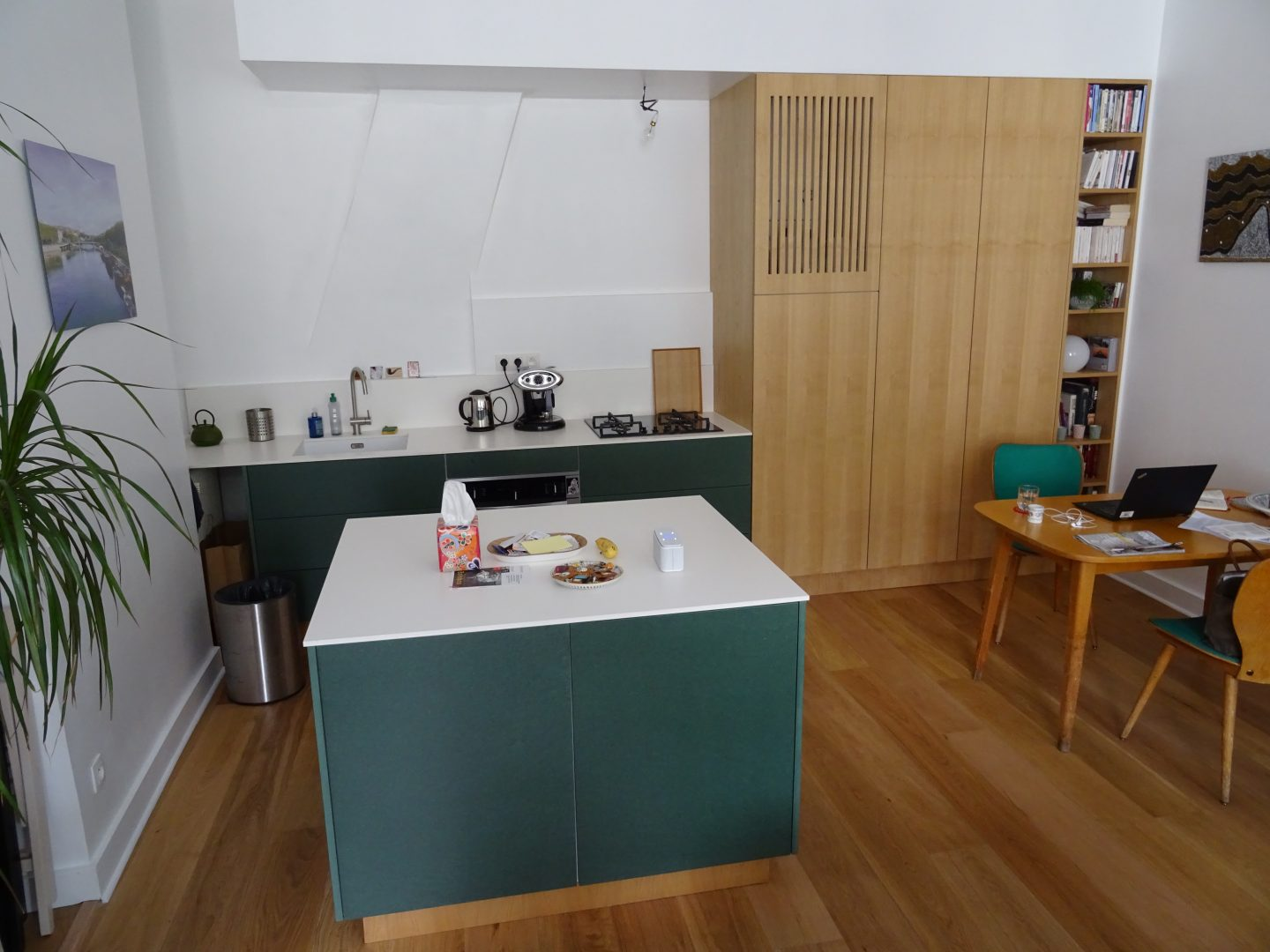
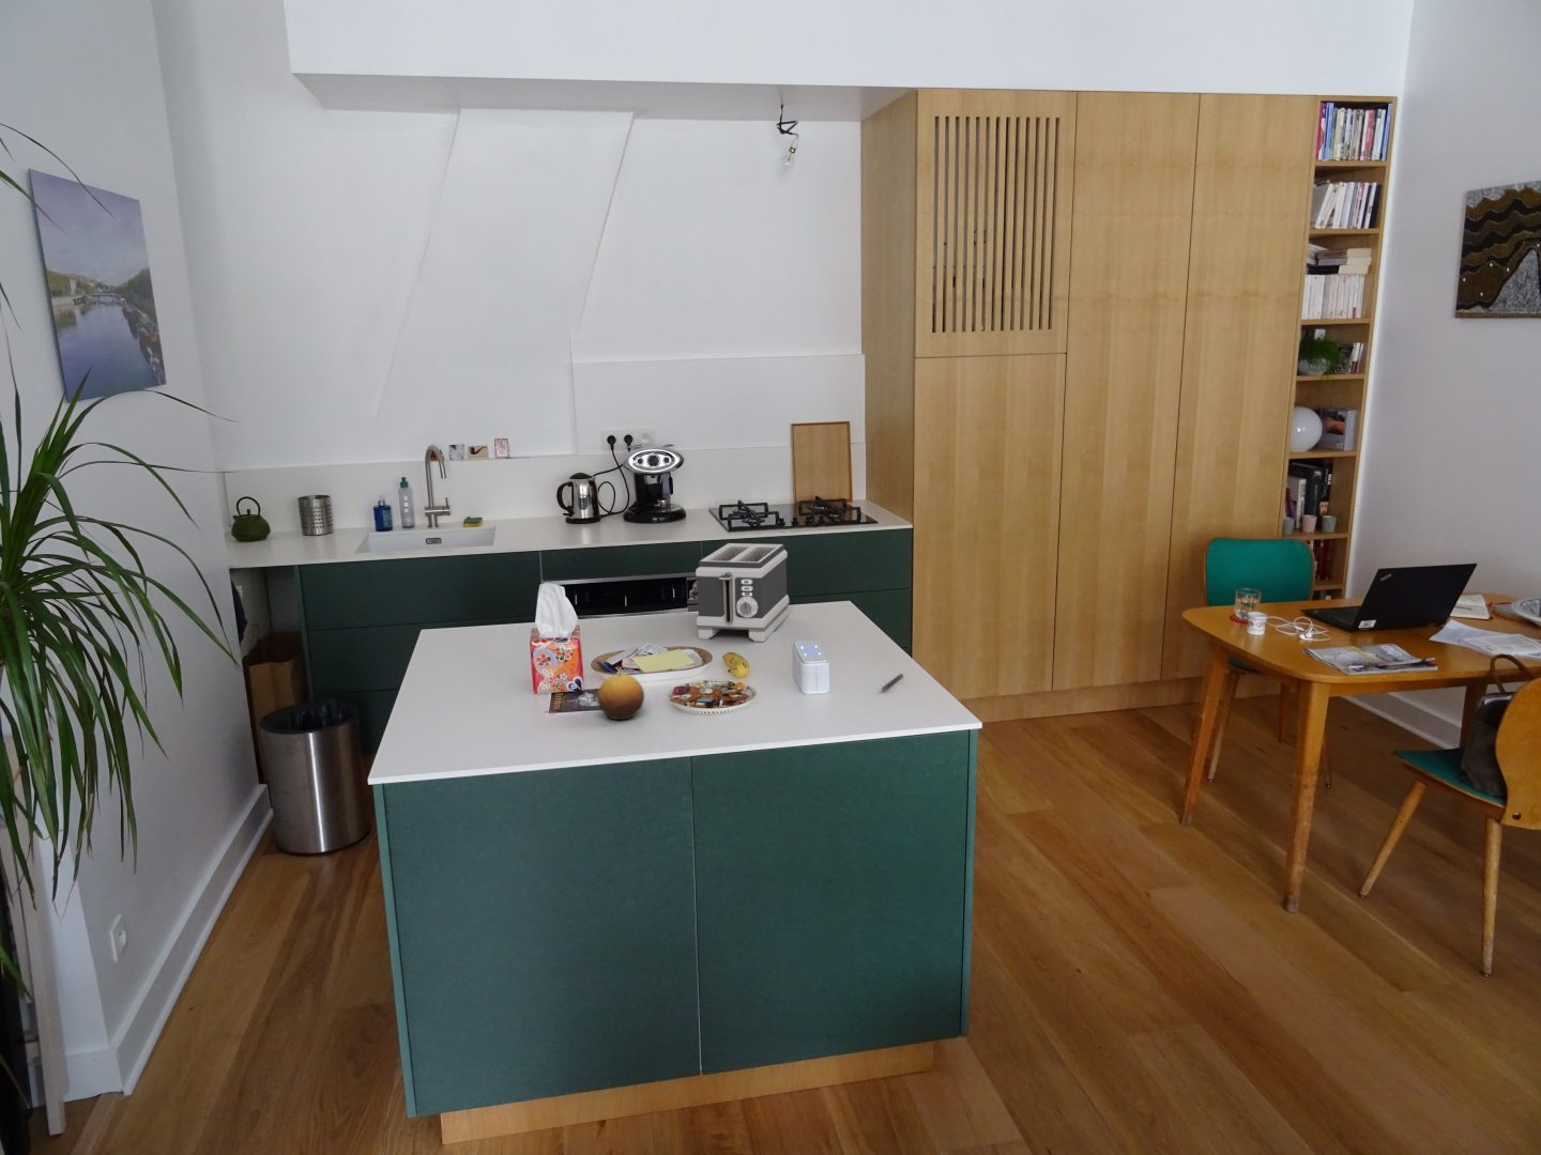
+ pen [881,672,904,692]
+ toaster [694,542,790,643]
+ fruit [596,672,646,721]
